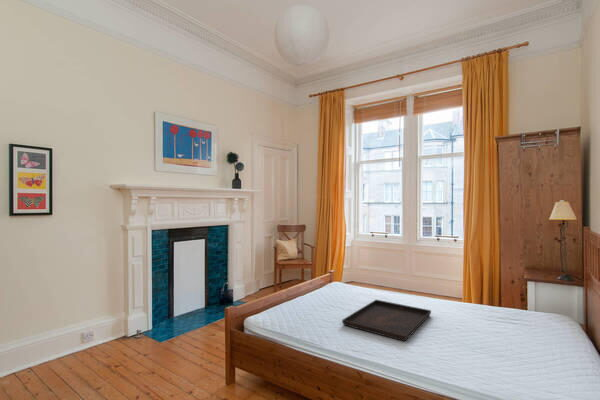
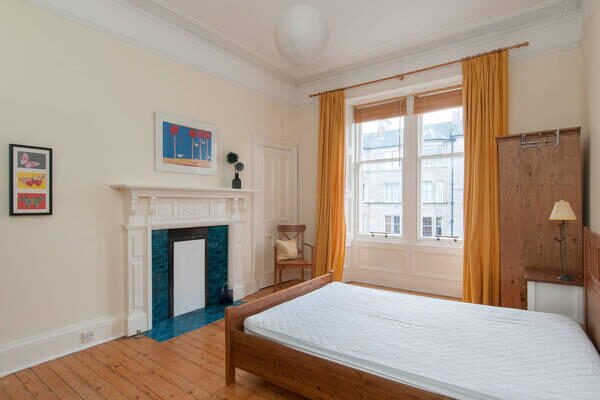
- serving tray [341,299,432,342]
